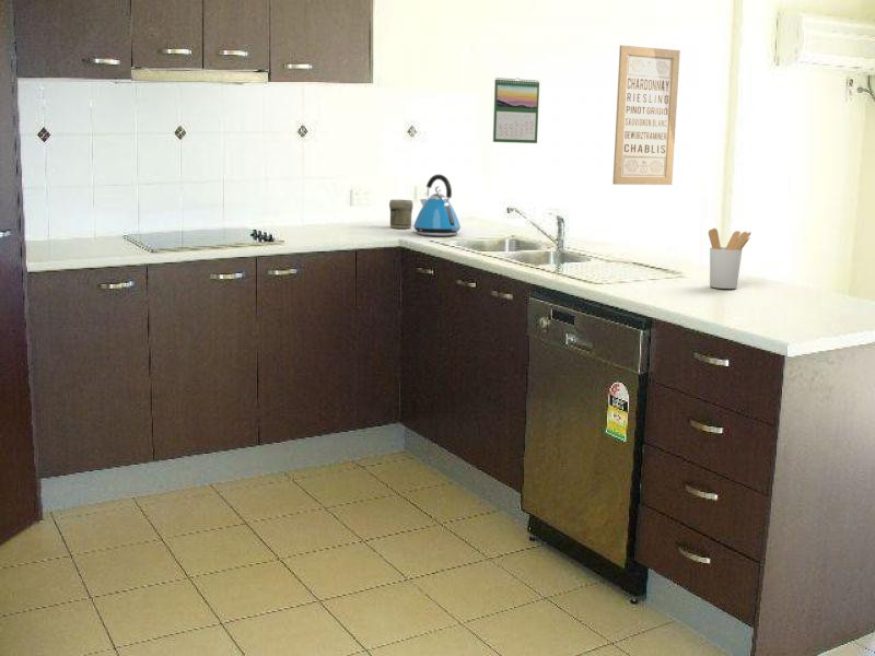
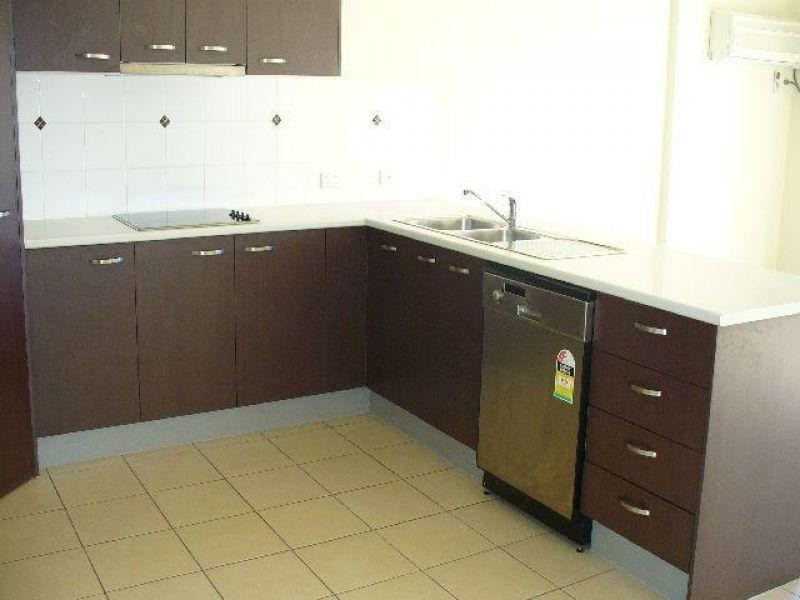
- calendar [492,77,540,144]
- jar [388,199,415,230]
- kettle [412,174,462,237]
- utensil holder [708,227,751,290]
- wall art [611,44,681,186]
